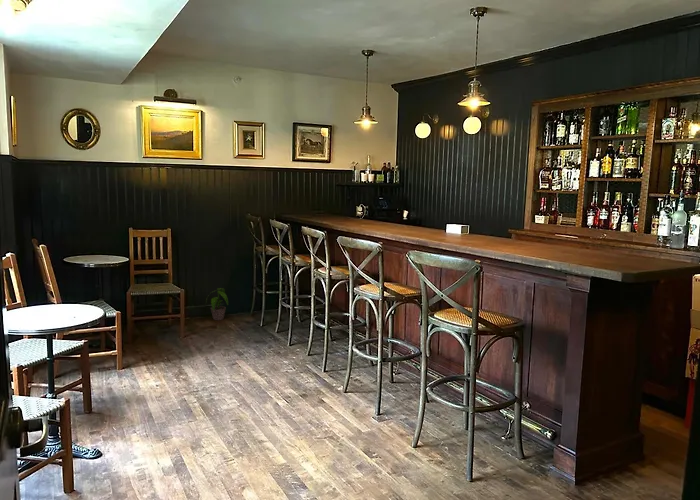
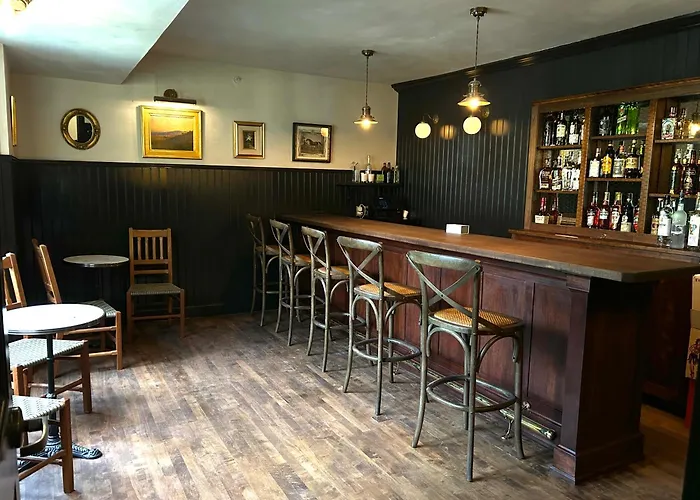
- potted plant [204,287,229,321]
